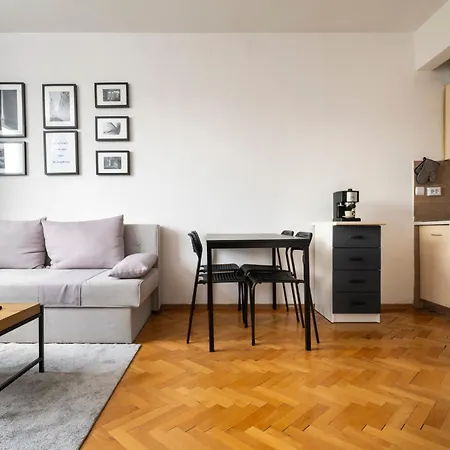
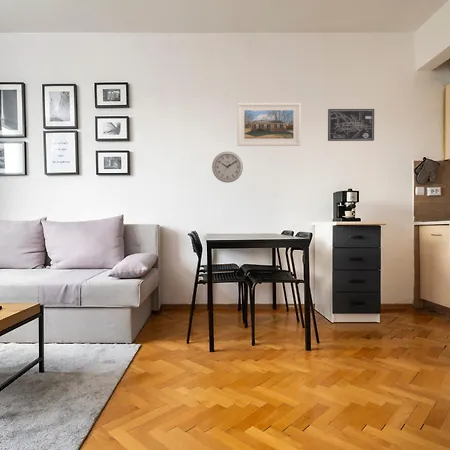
+ wall clock [211,150,244,184]
+ wall art [327,108,375,142]
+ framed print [236,102,302,147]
